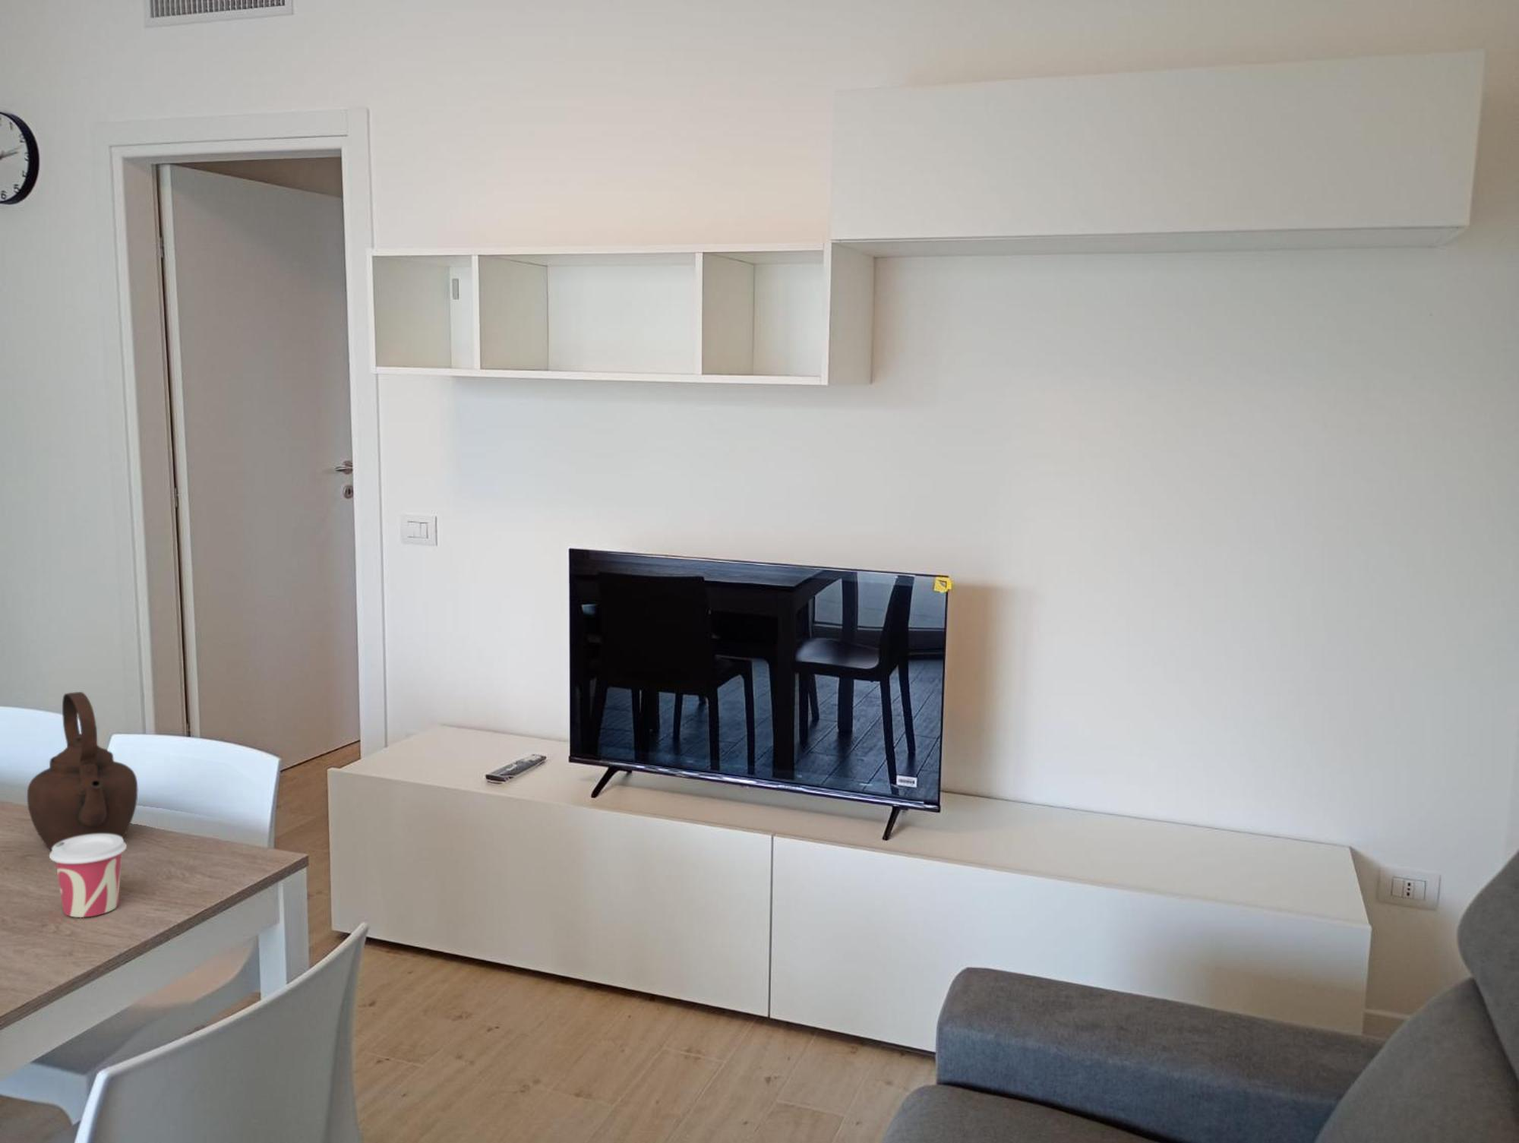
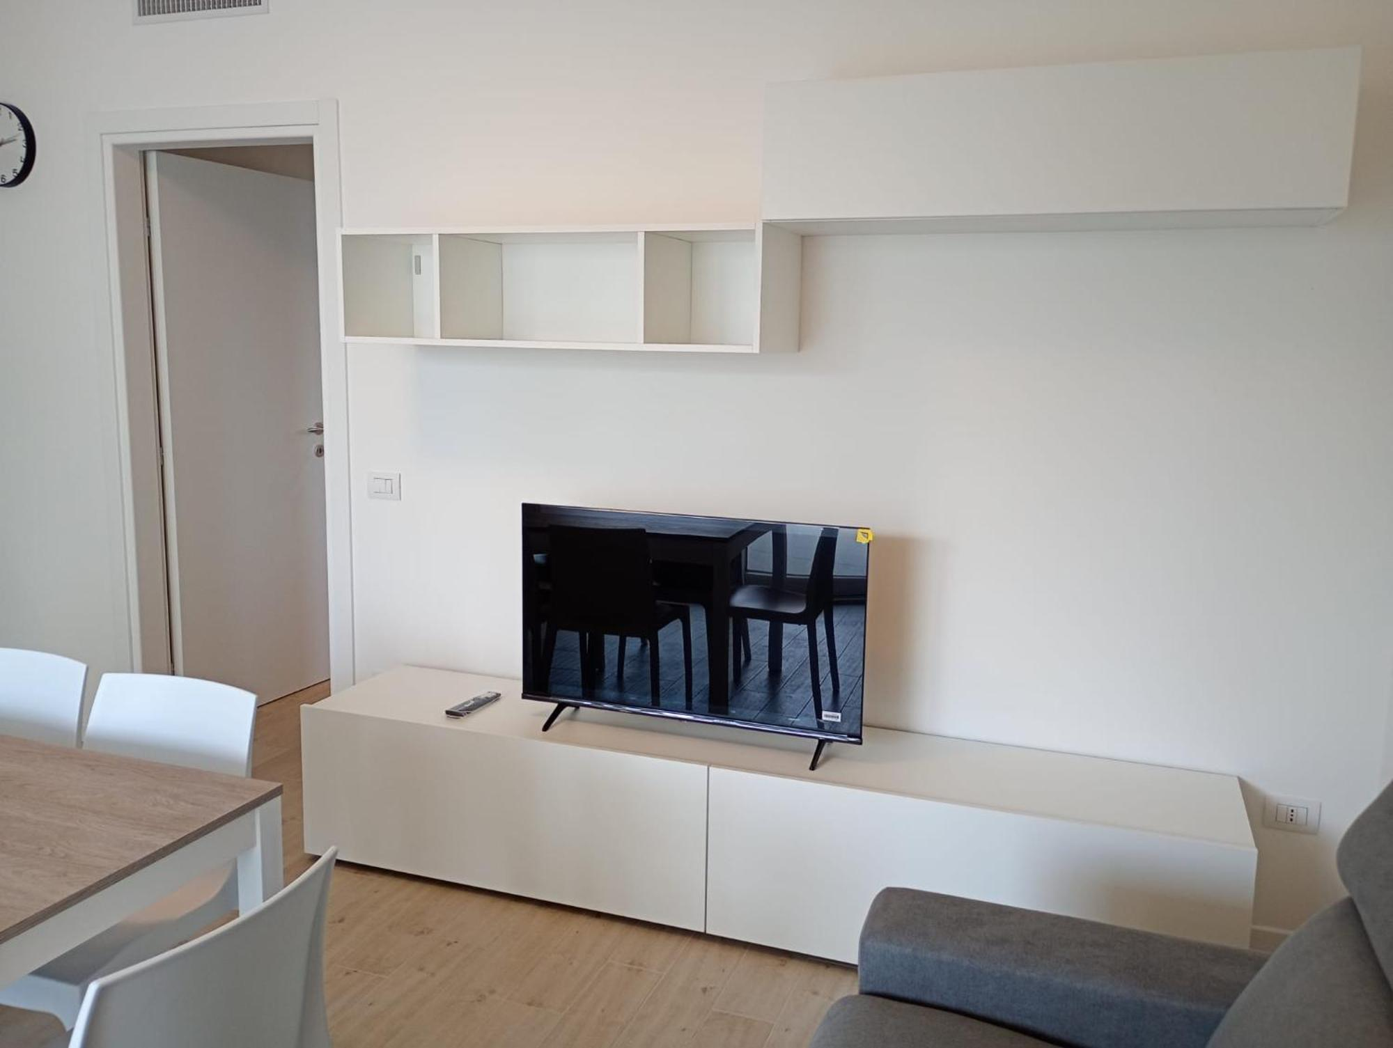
- cup [48,834,127,918]
- teapot [26,692,138,850]
